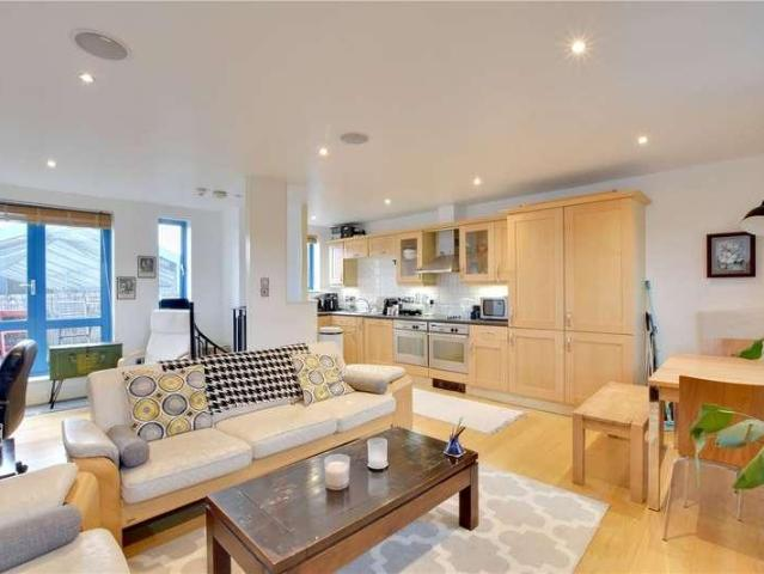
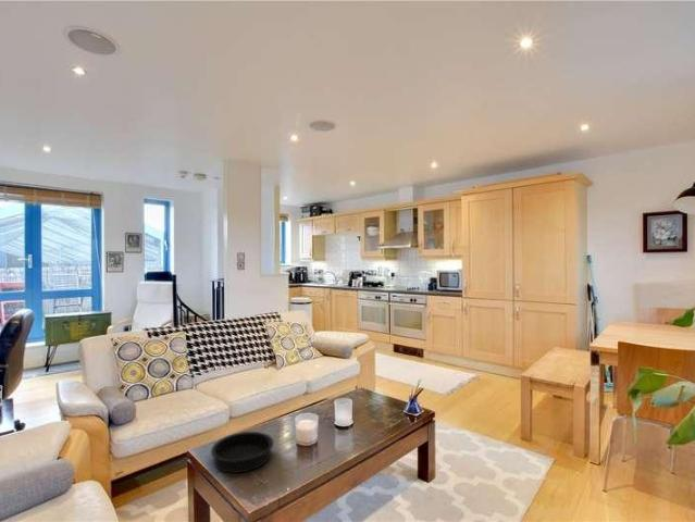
+ baking pan [210,431,274,474]
